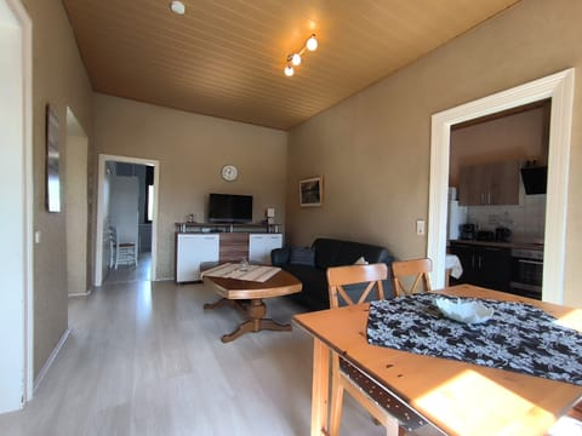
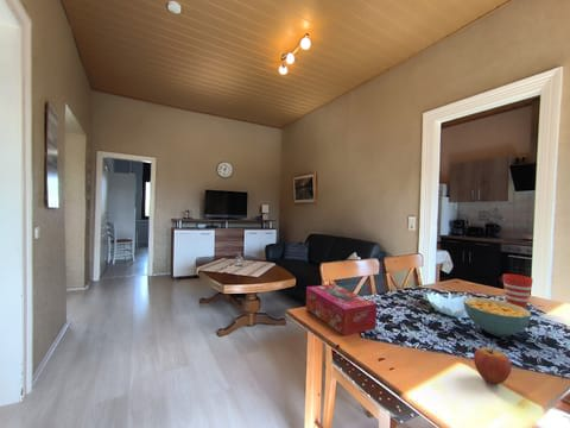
+ cup [502,273,534,309]
+ cereal bowl [463,296,532,336]
+ fruit [473,344,513,385]
+ tissue box [305,283,378,336]
